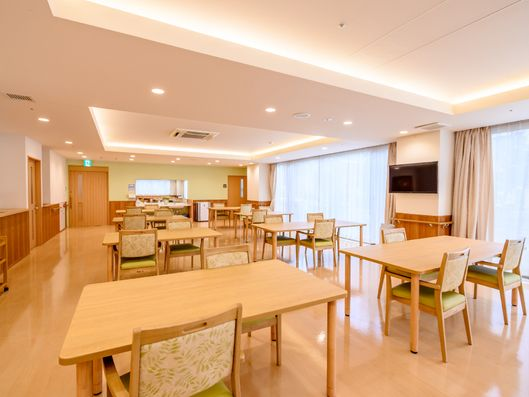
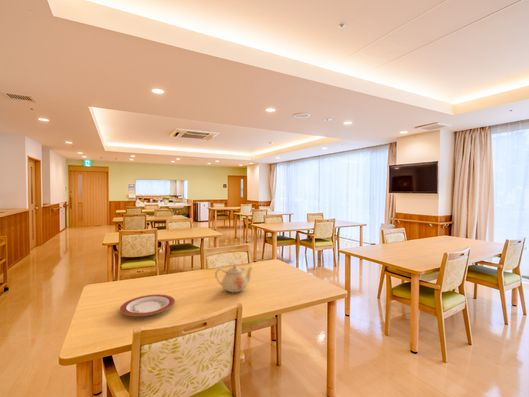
+ teapot [214,263,254,293]
+ plate [119,293,176,317]
